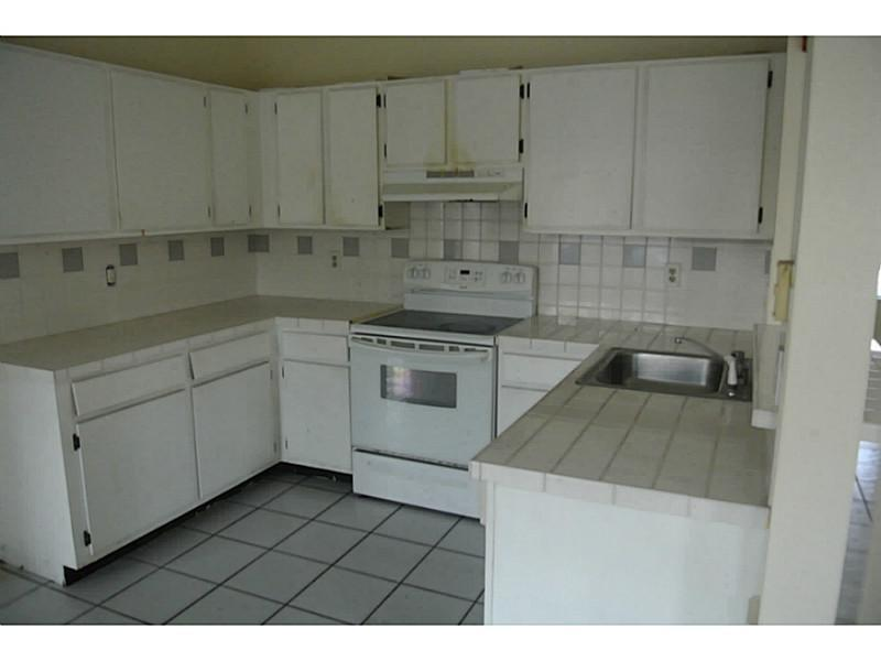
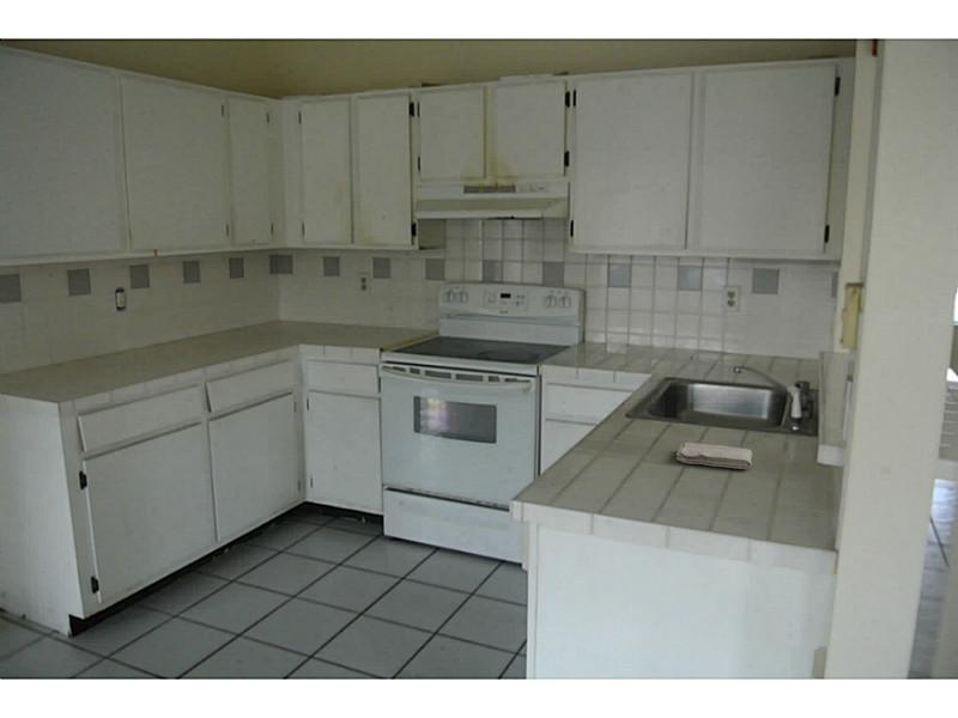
+ washcloth [675,442,753,470]
